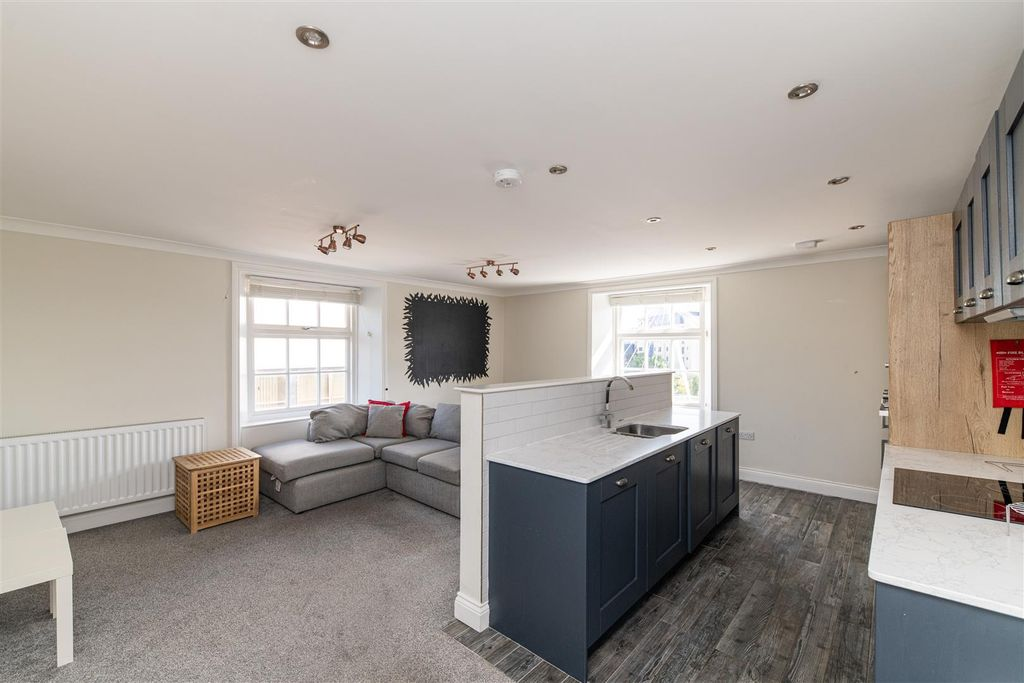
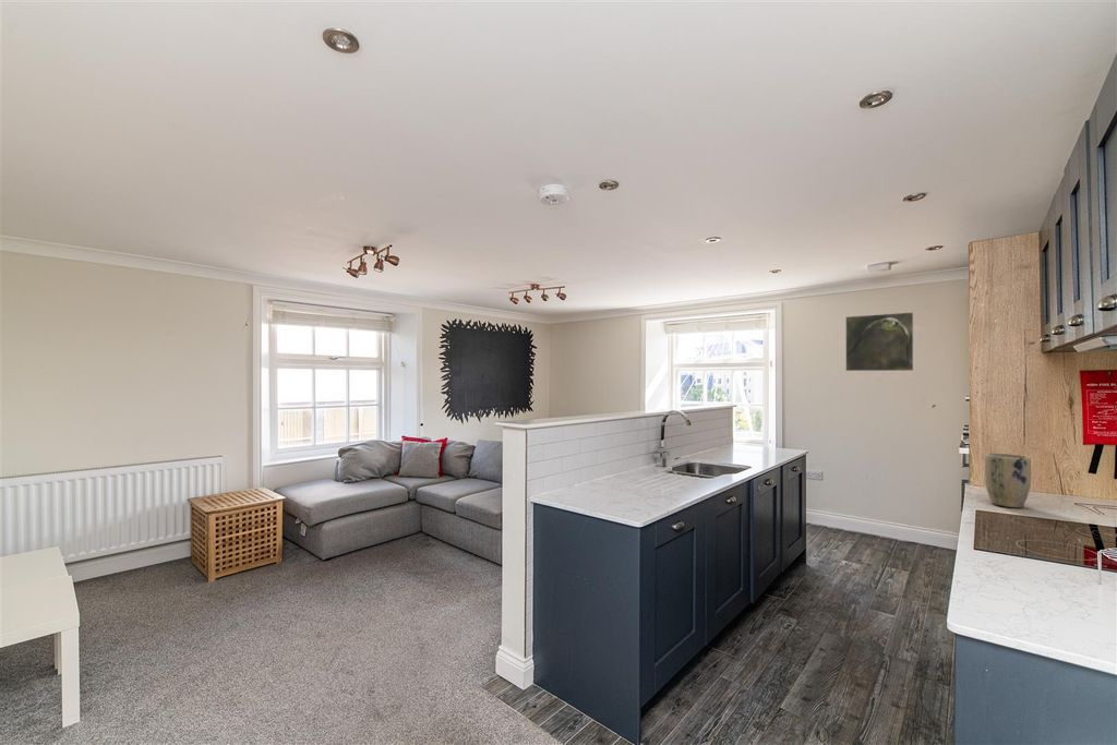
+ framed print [844,311,915,372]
+ plant pot [984,452,1032,508]
